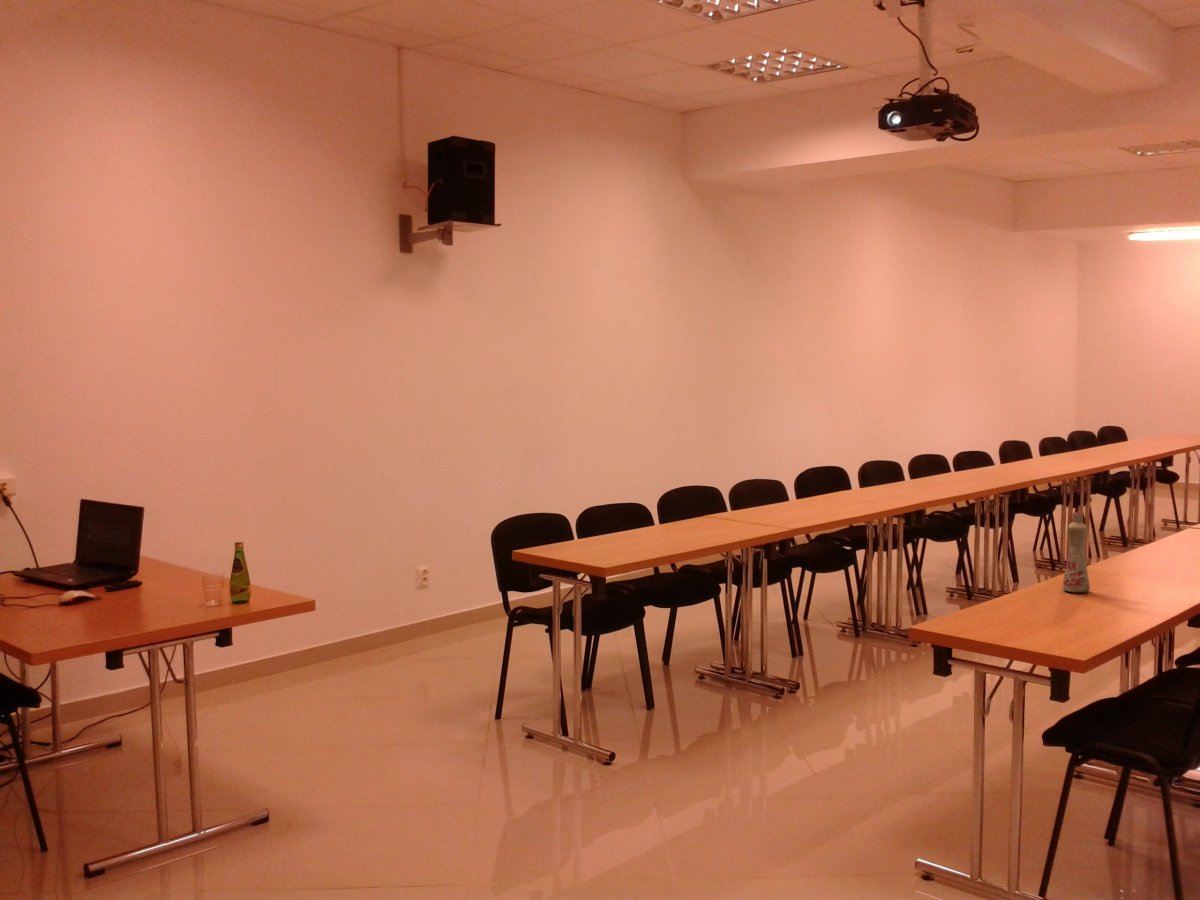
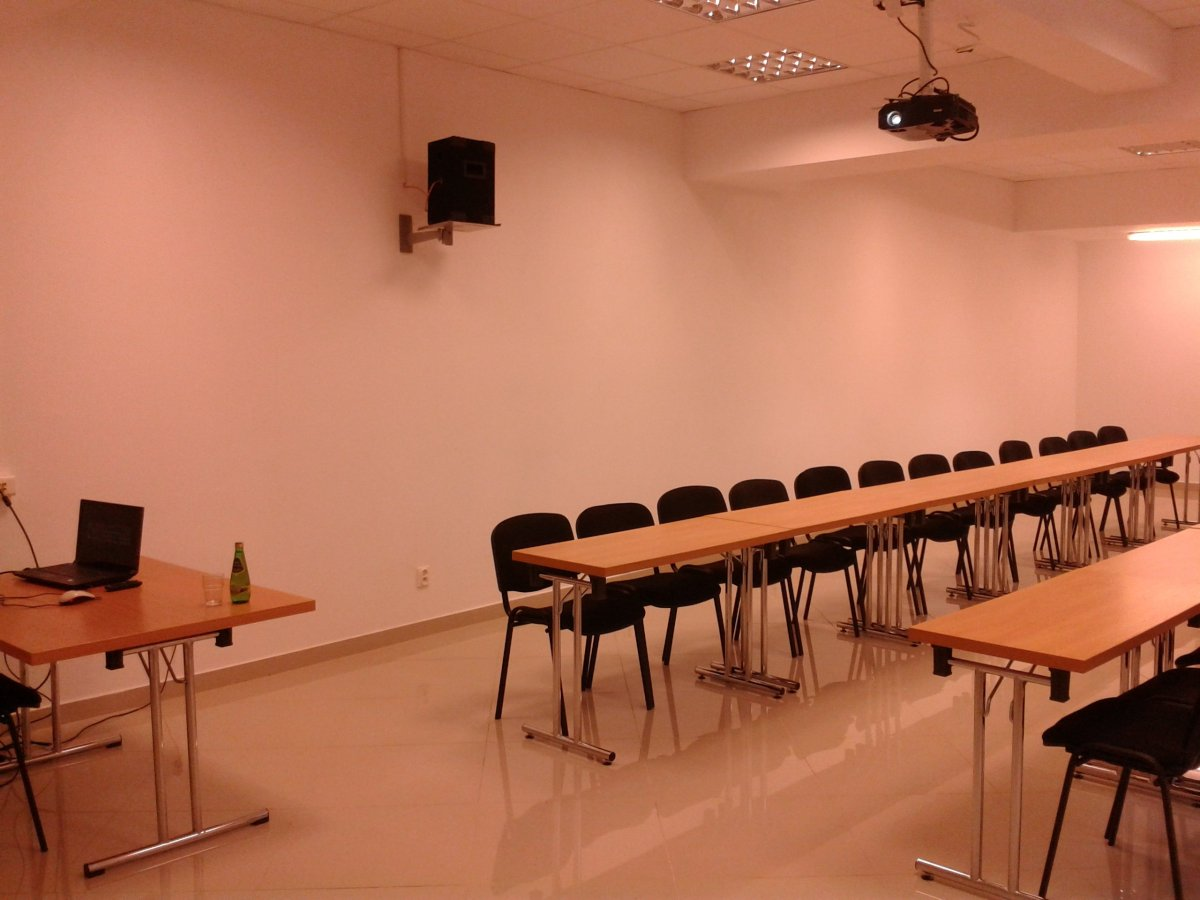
- bottle [1062,510,1091,594]
